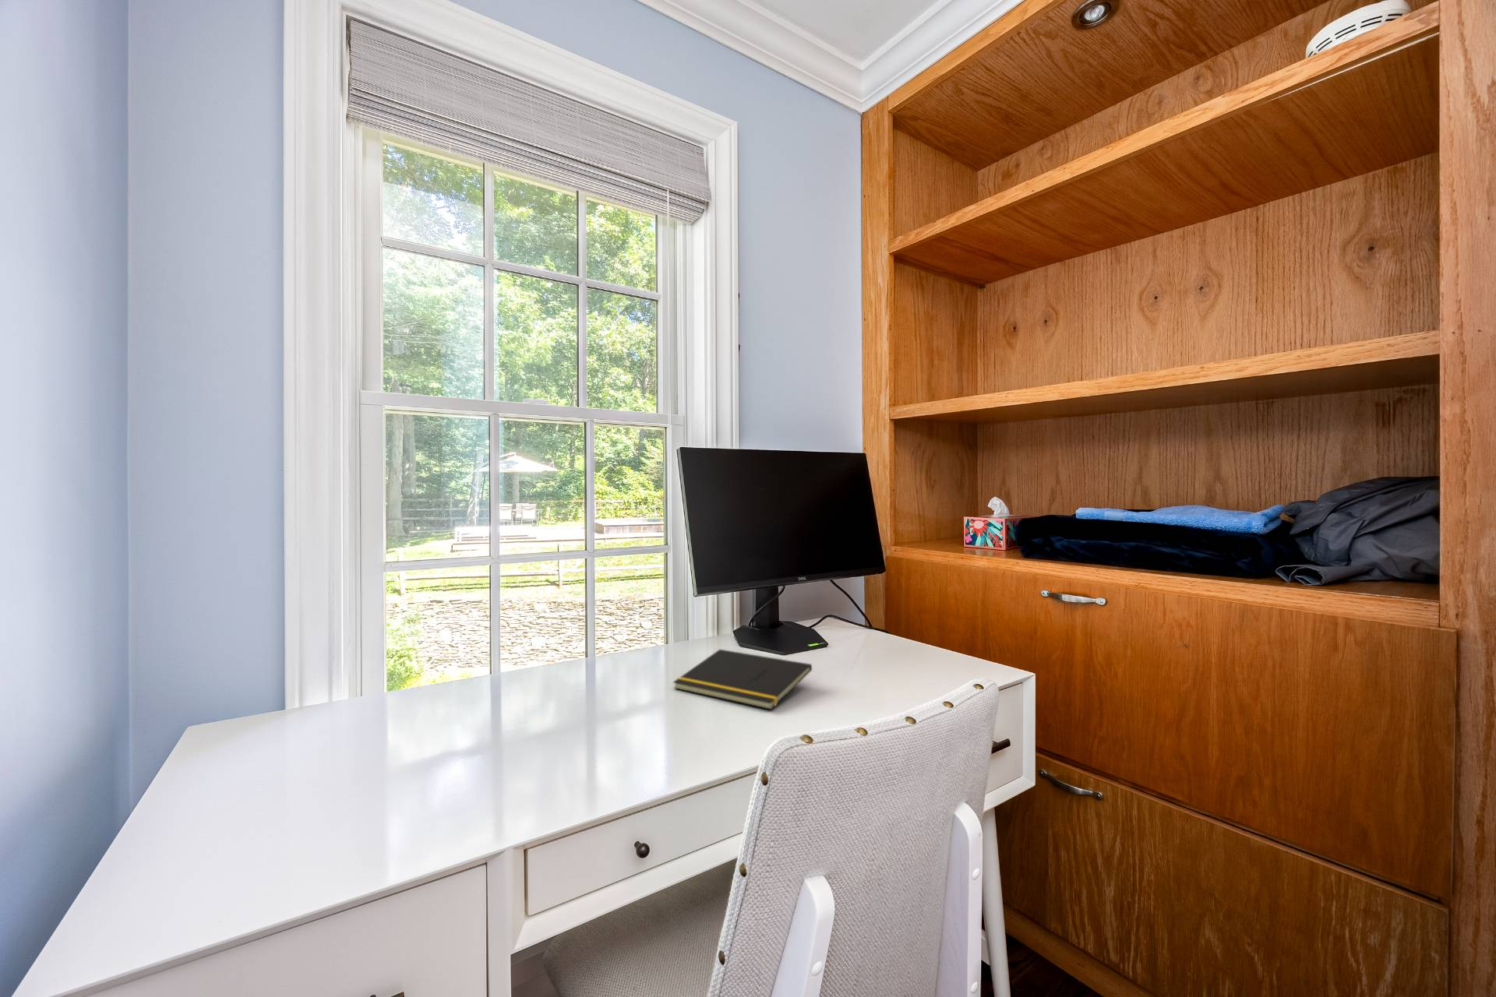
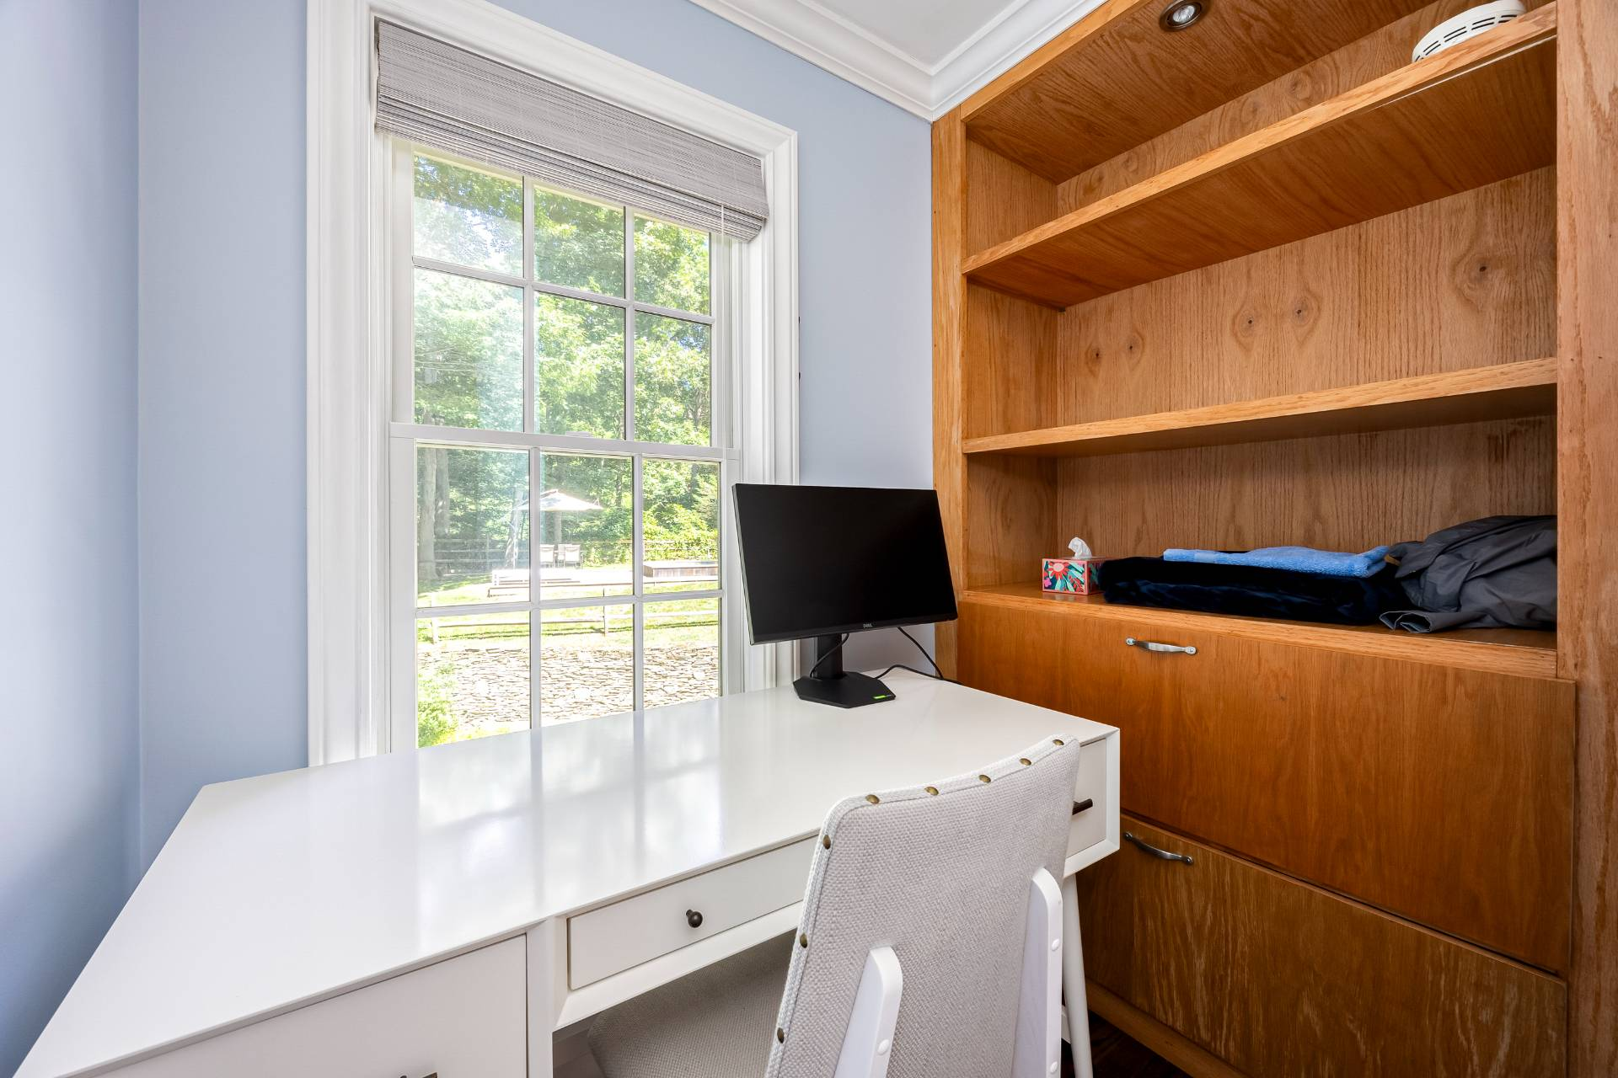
- notepad [672,649,813,710]
